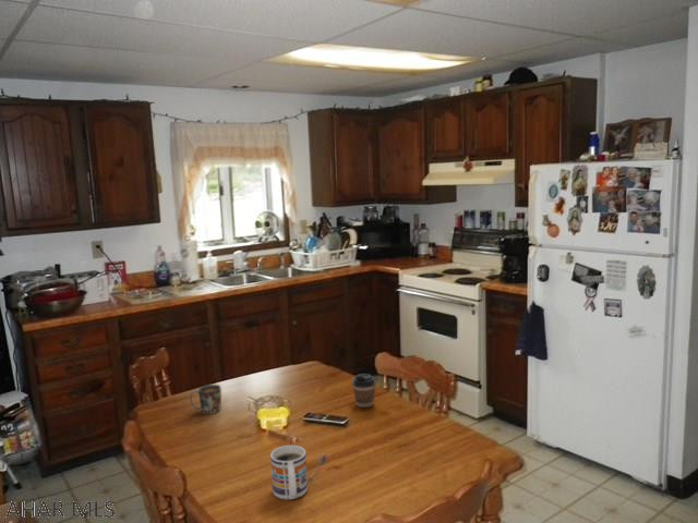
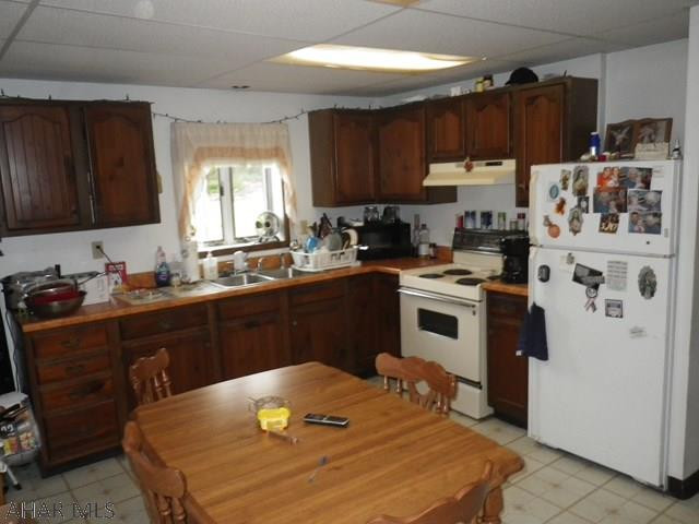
- coffee cup [351,373,377,409]
- mug [189,384,222,415]
- mug [269,445,309,500]
